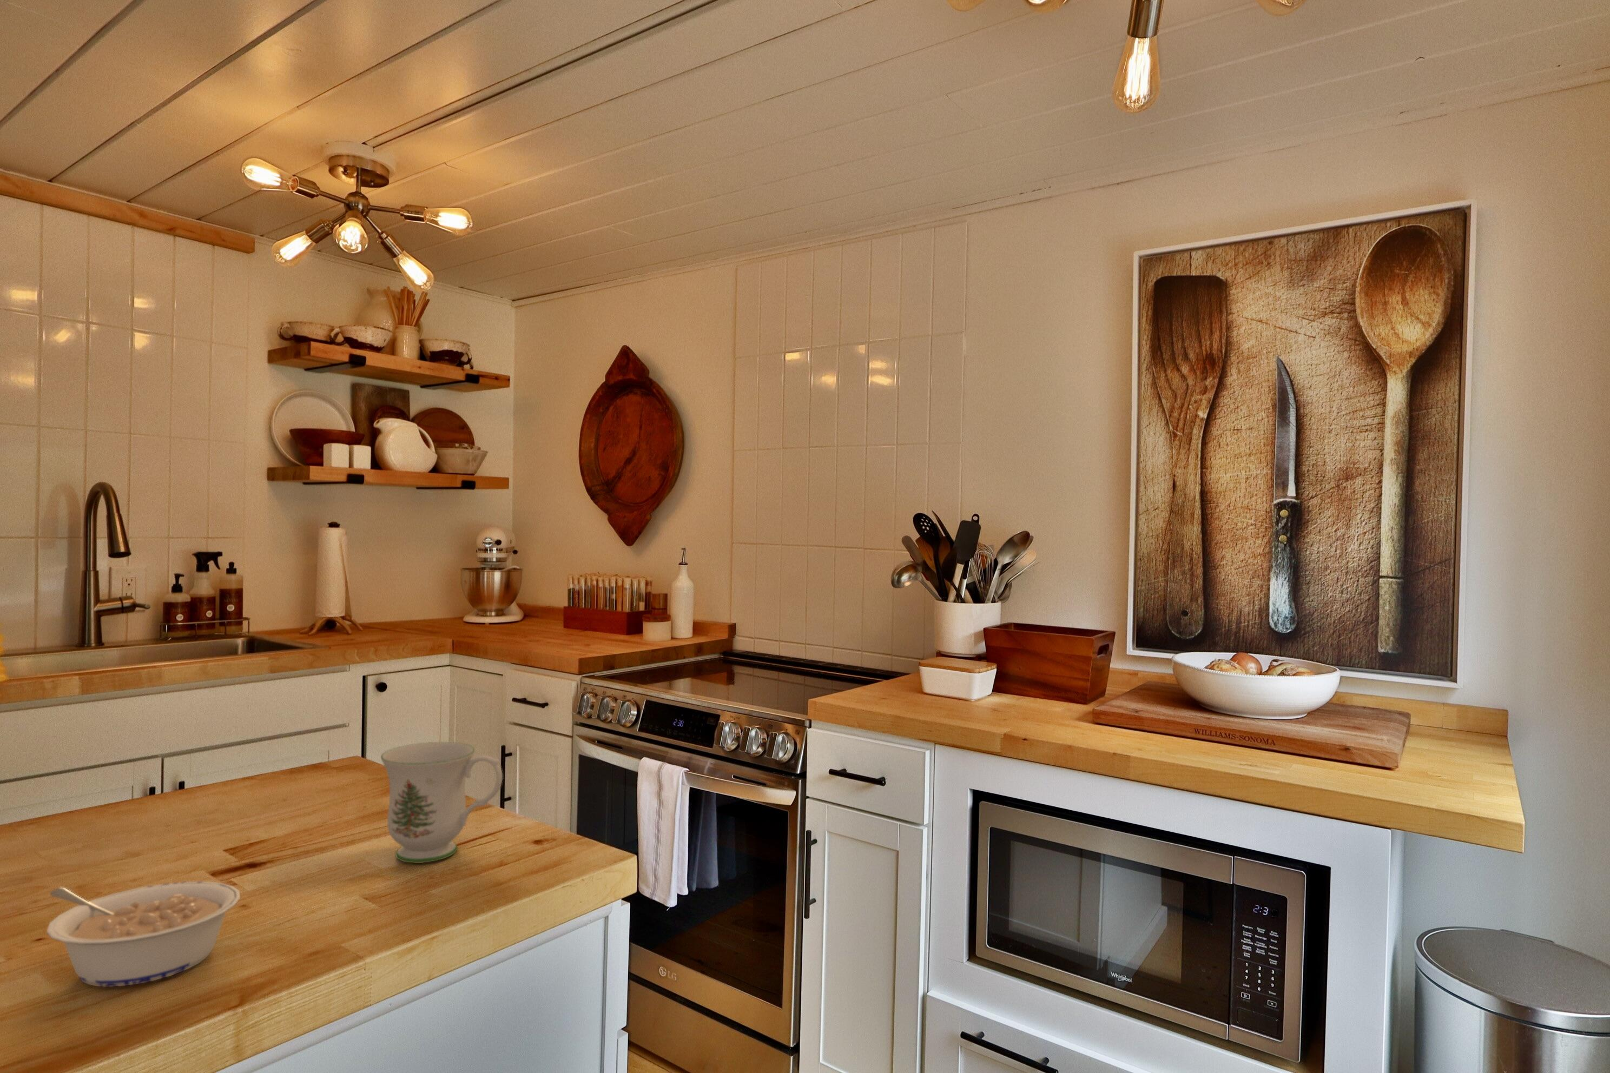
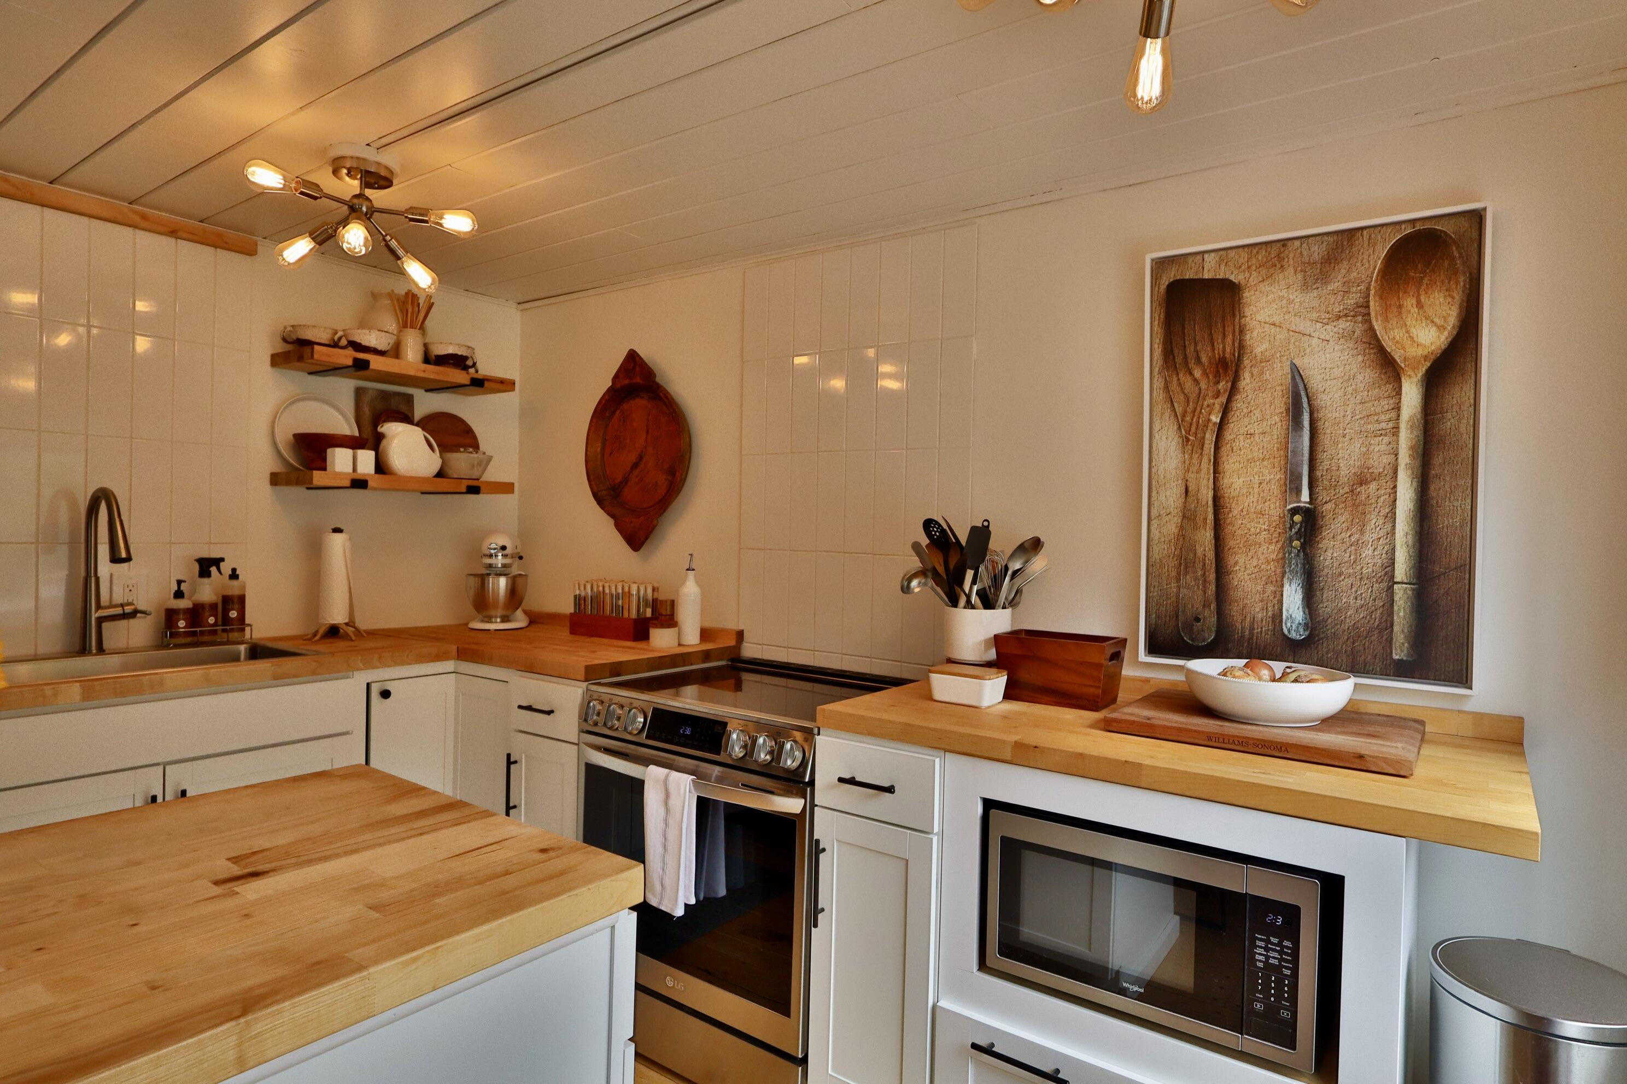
- mug [380,741,503,863]
- legume [46,881,241,988]
